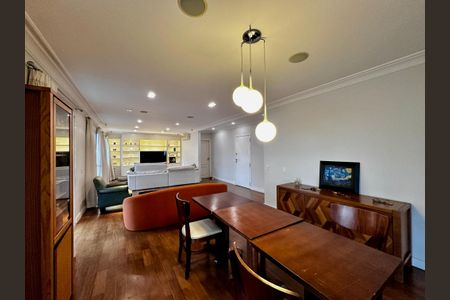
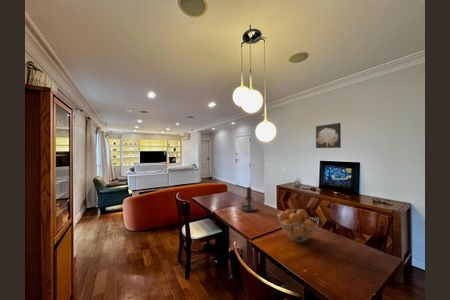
+ candle holder [240,186,258,212]
+ wall art [315,122,342,149]
+ fruit basket [277,208,320,243]
